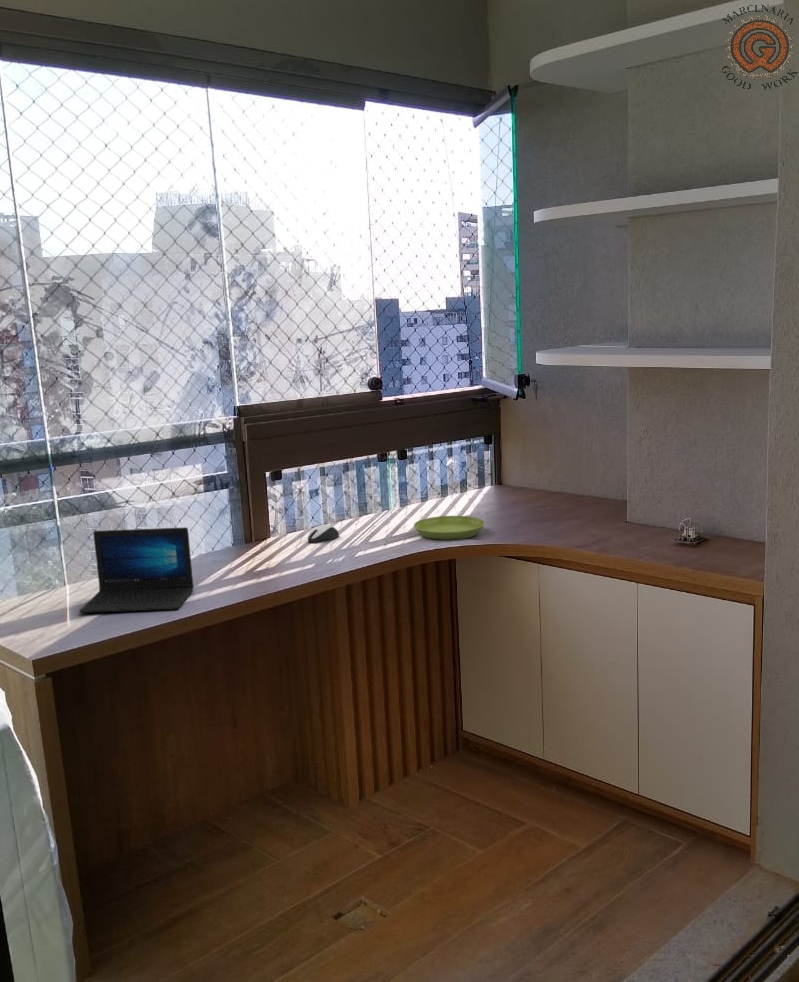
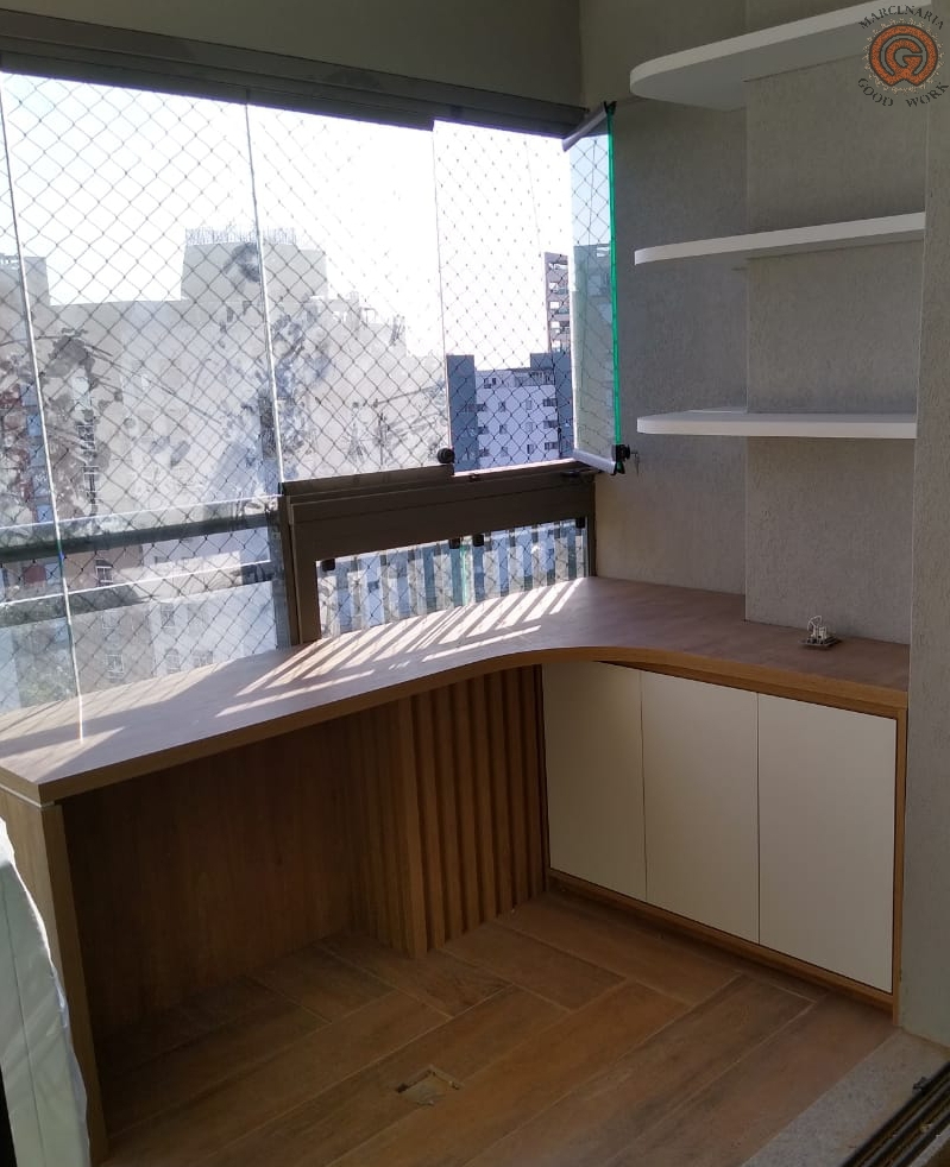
- saucer [413,515,486,540]
- laptop [78,526,195,614]
- computer mouse [307,523,340,544]
